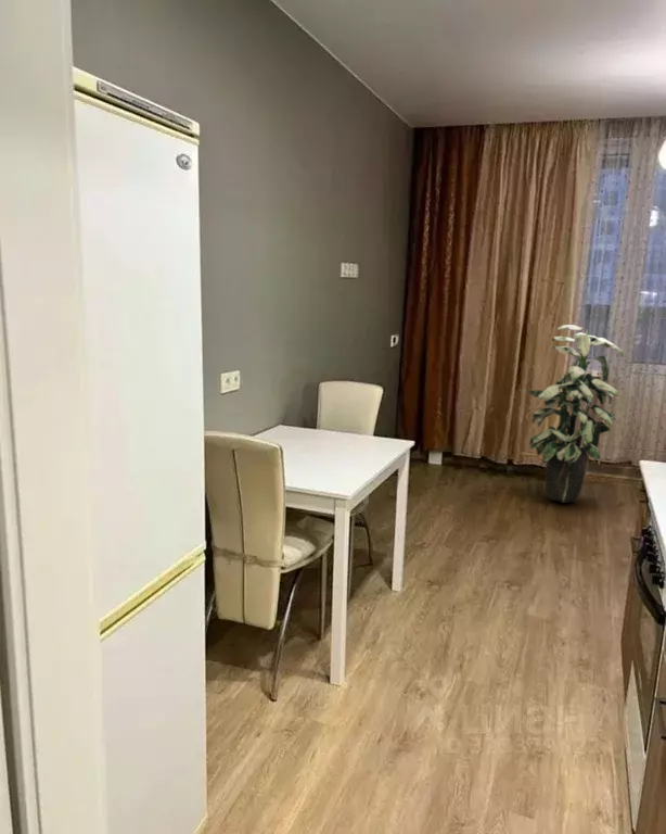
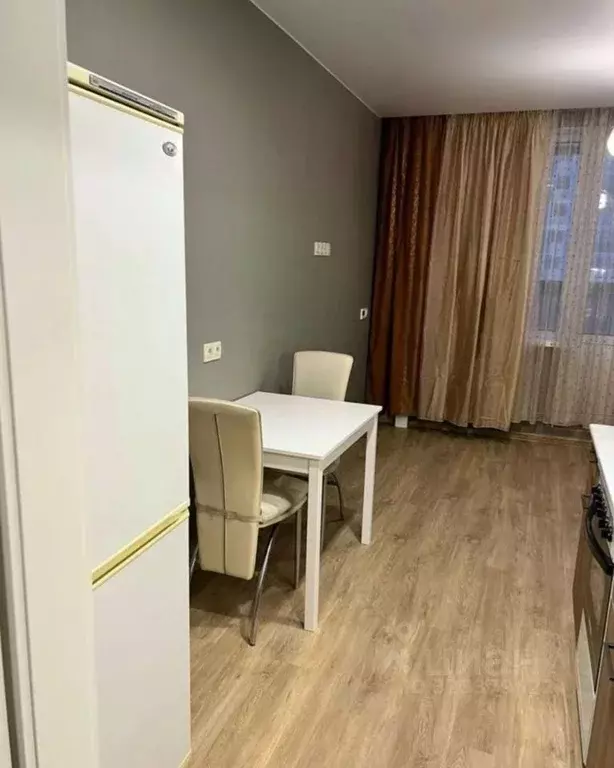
- indoor plant [525,324,625,504]
